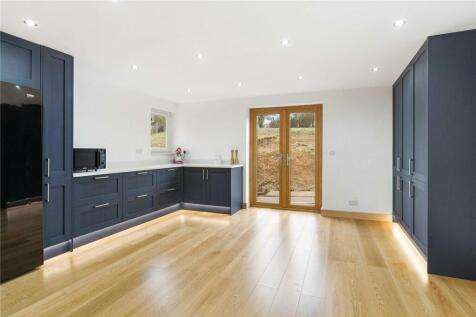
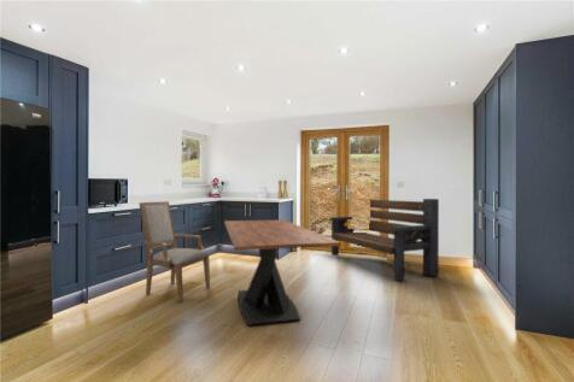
+ dining table [223,218,341,327]
+ chair [137,200,211,304]
+ bench [328,198,440,281]
